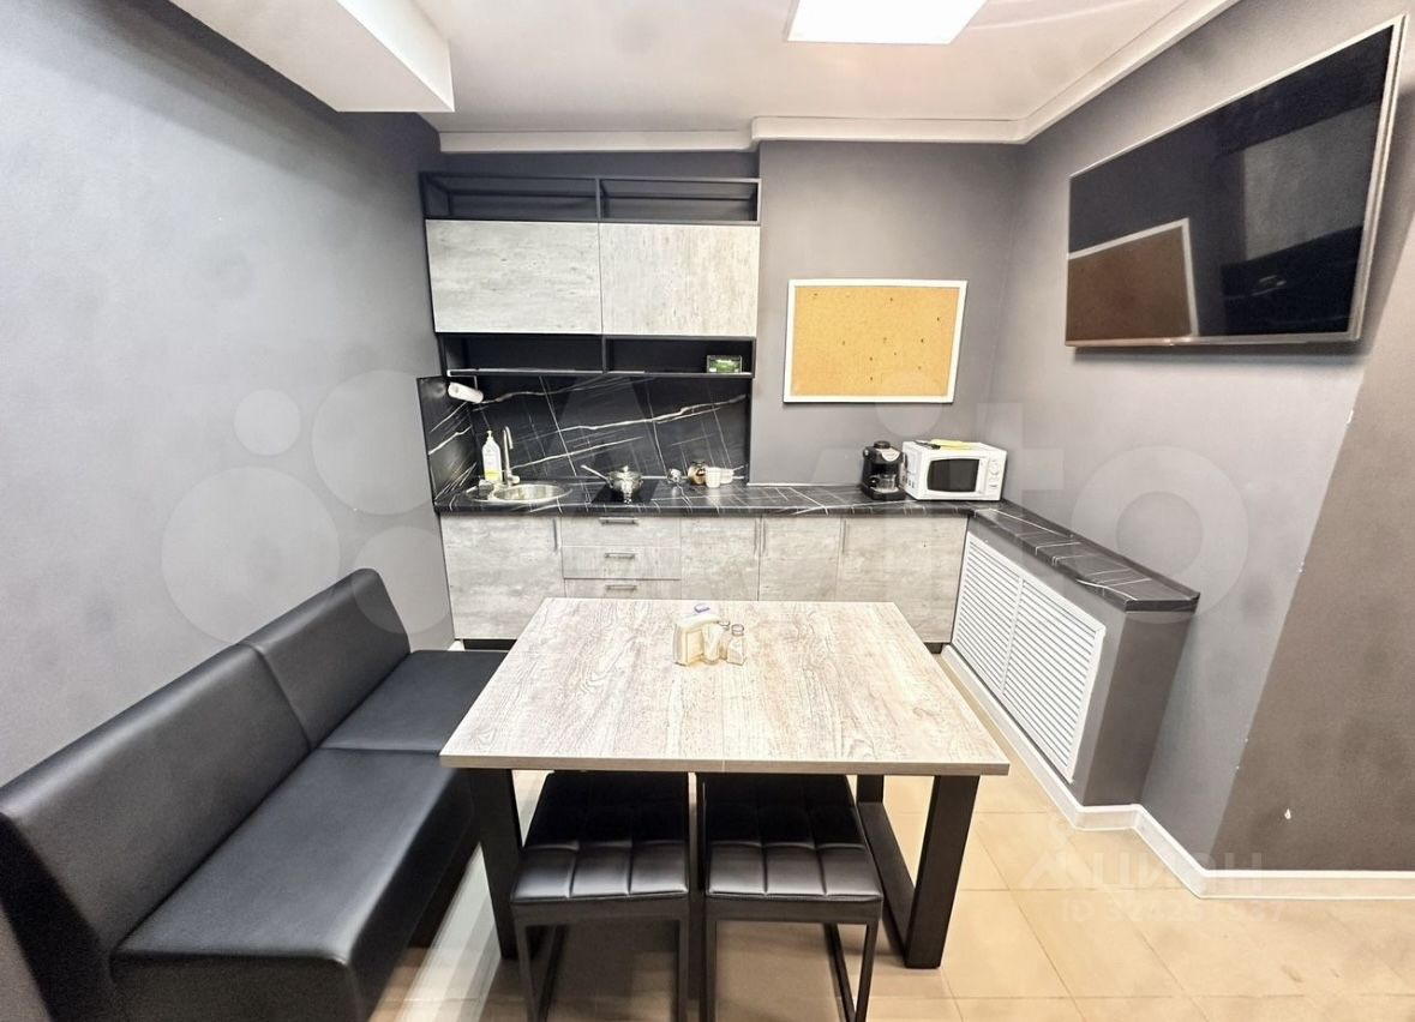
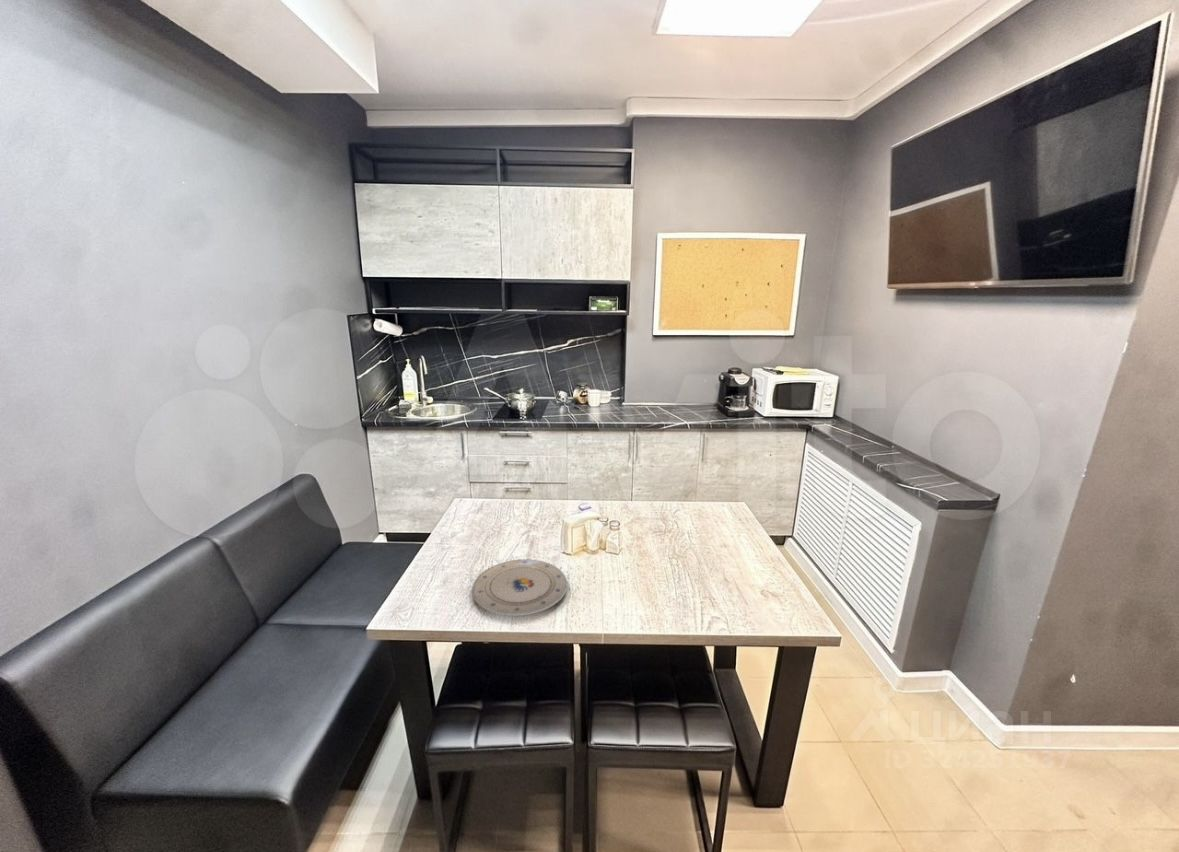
+ plate [471,558,568,617]
